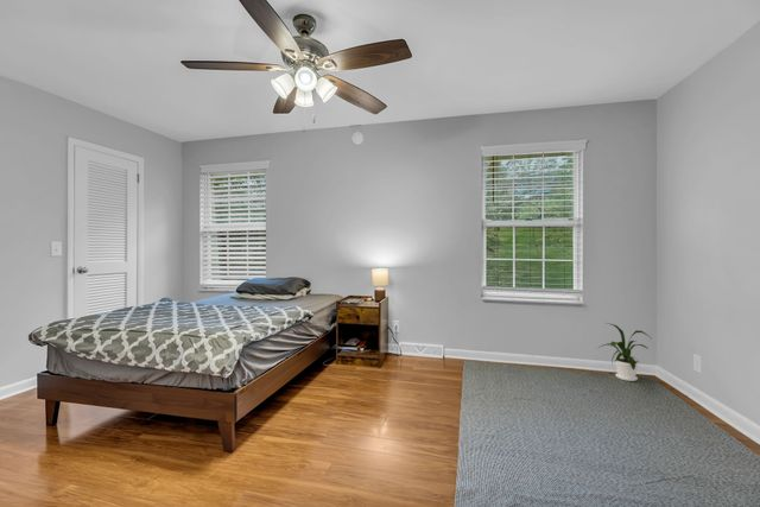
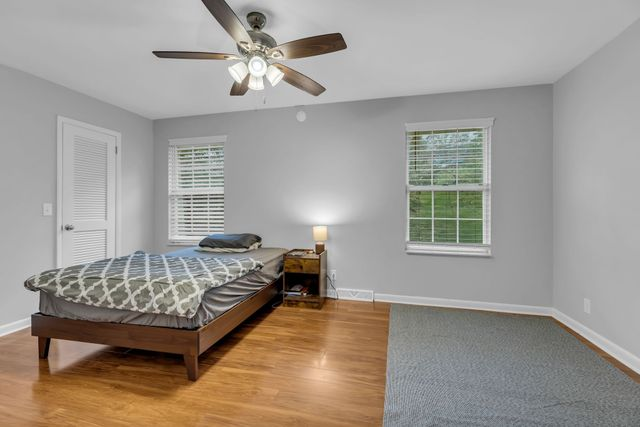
- house plant [597,322,651,382]
